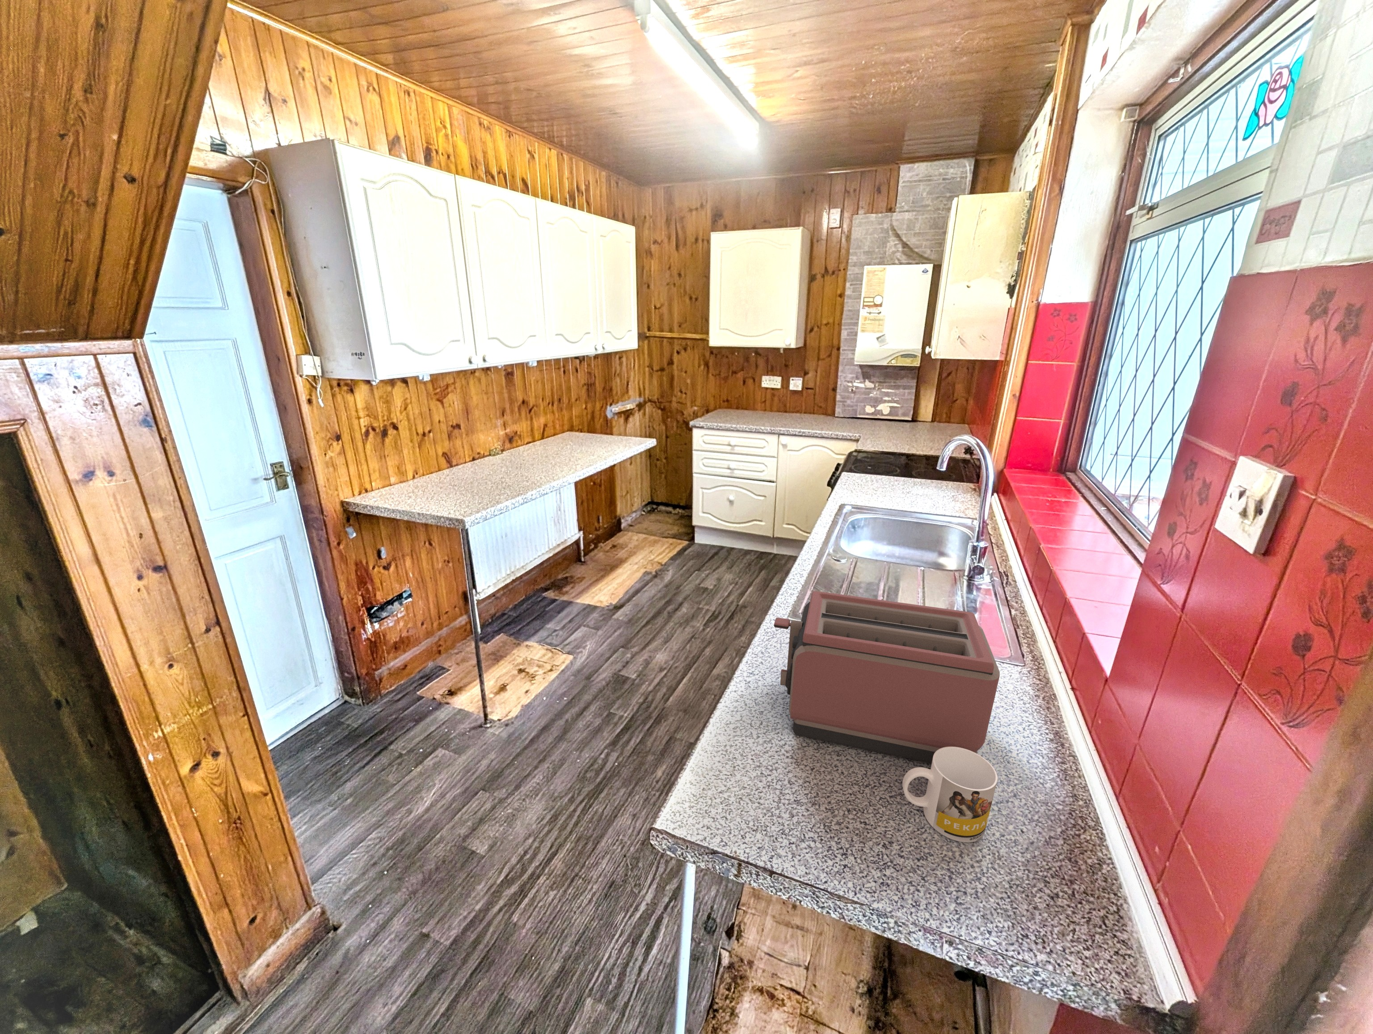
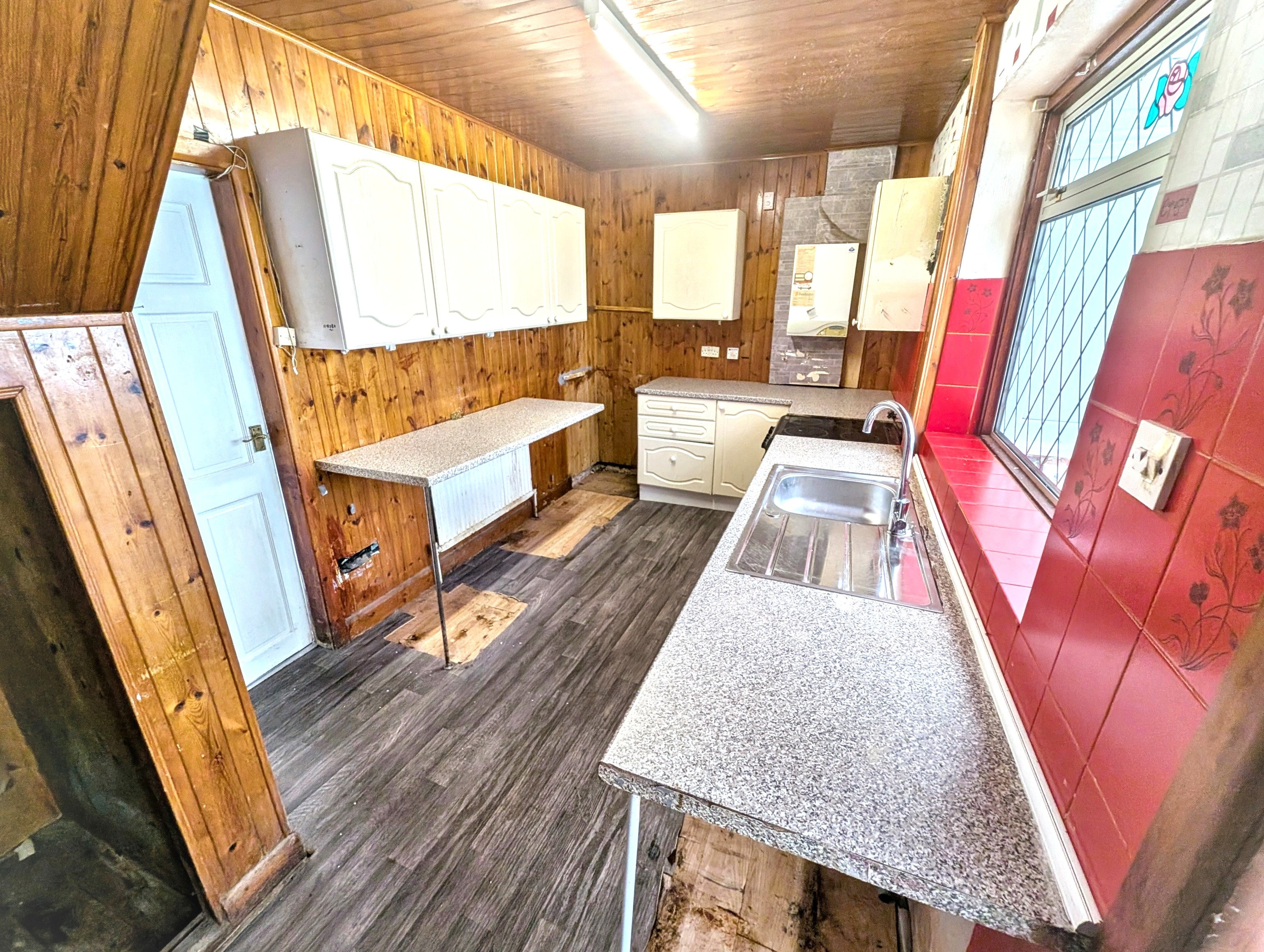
- mug [902,746,998,843]
- toaster [773,590,1000,764]
